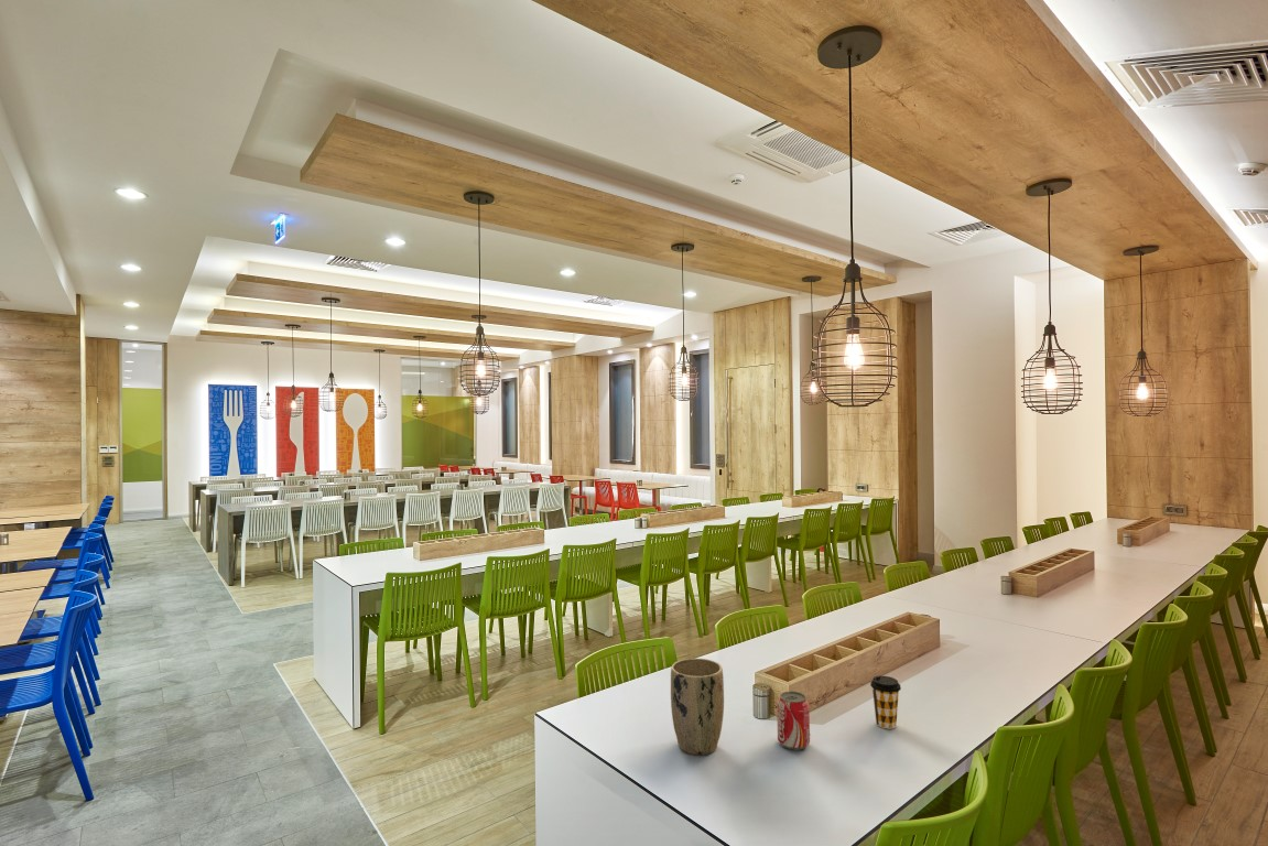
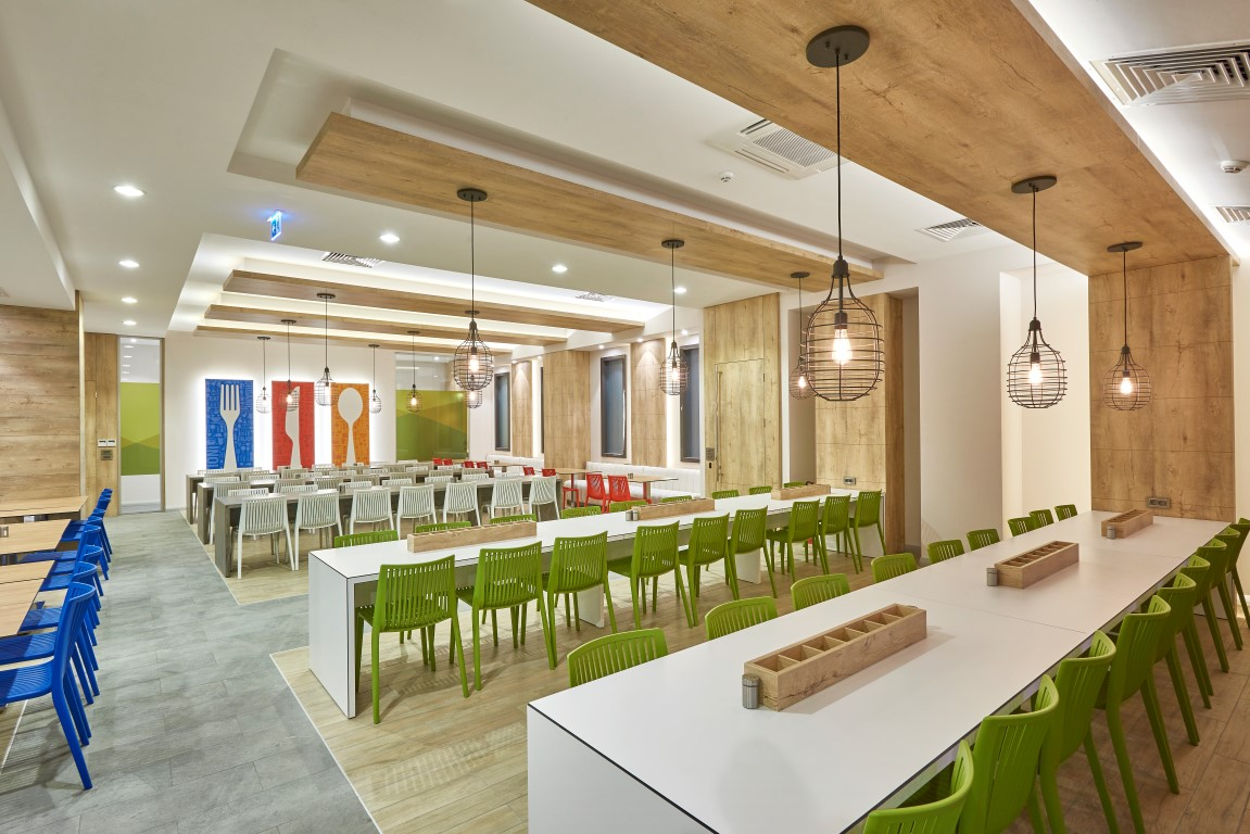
- plant pot [670,658,725,756]
- beverage can [776,690,811,751]
- coffee cup [869,675,902,730]
